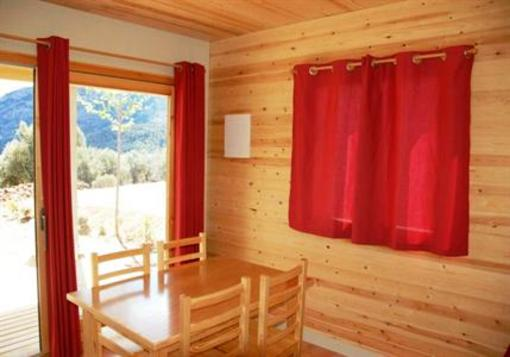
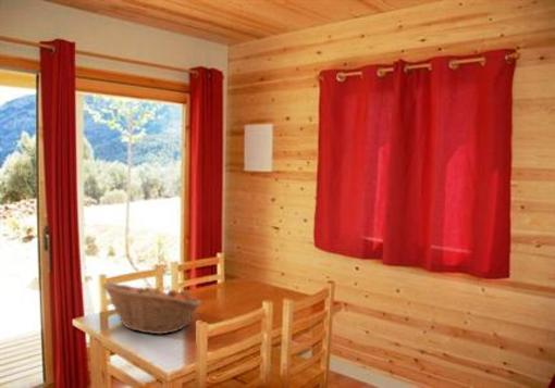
+ fruit basket [101,281,202,335]
